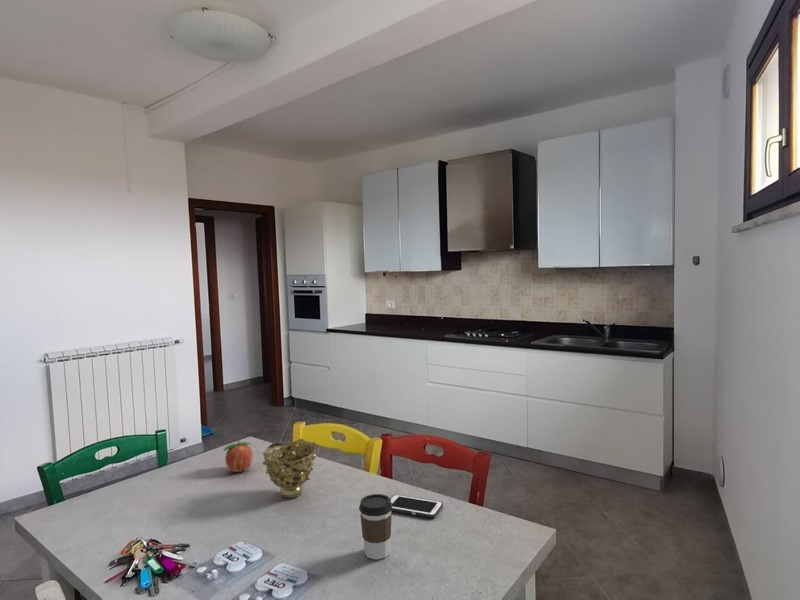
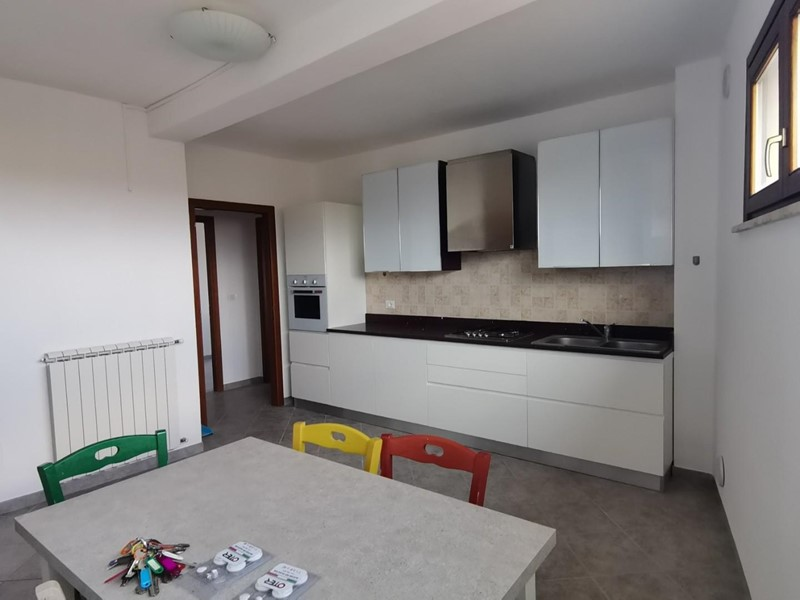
- cell phone [390,494,444,519]
- decorative bowl [262,438,317,499]
- coffee cup [358,493,393,560]
- fruit [222,439,254,473]
